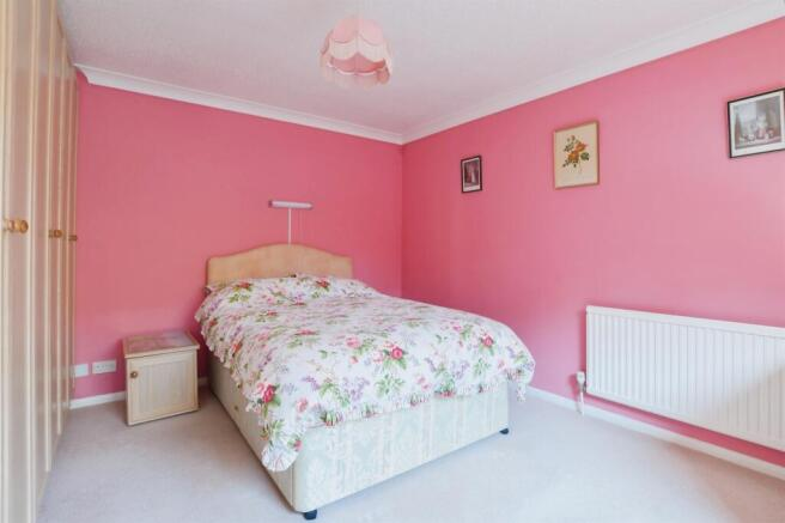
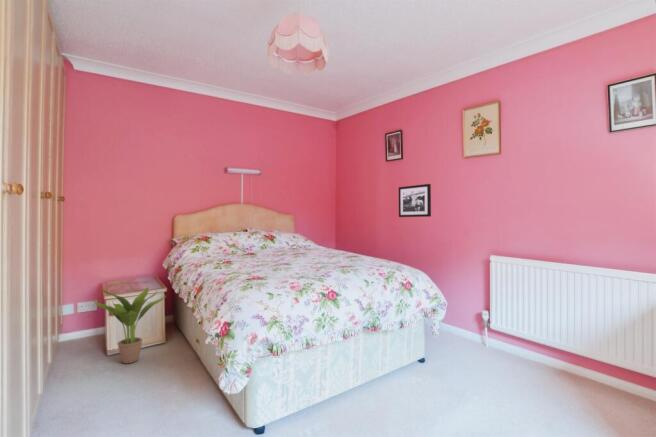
+ potted plant [93,286,167,365]
+ picture frame [398,183,432,218]
